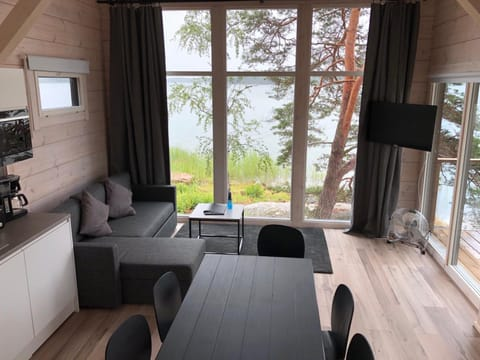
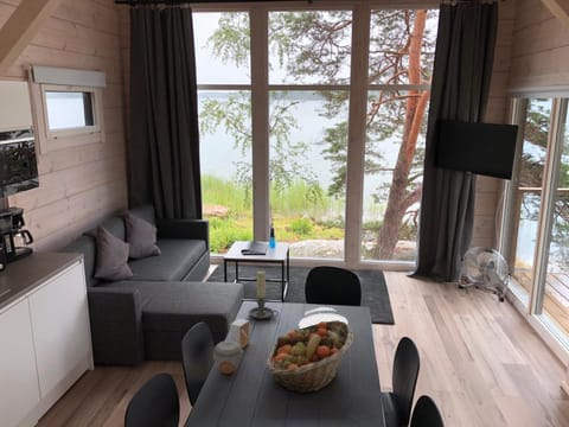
+ fruit basket [264,320,354,395]
+ jar [211,340,244,375]
+ candle holder [248,269,280,320]
+ small box [229,318,250,350]
+ plate [298,306,349,329]
